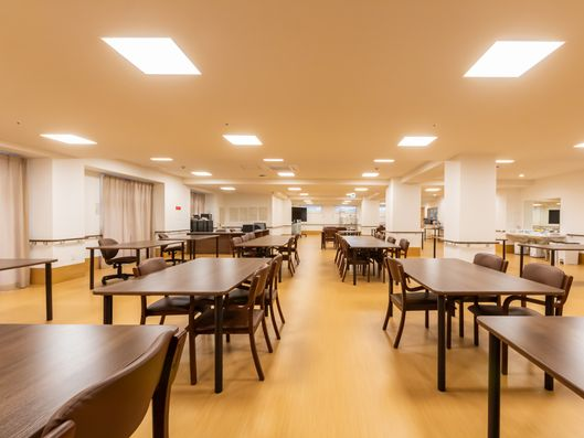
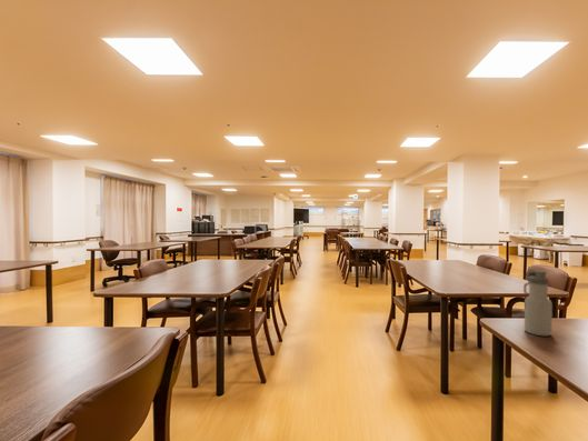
+ water bottle [522,269,554,337]
